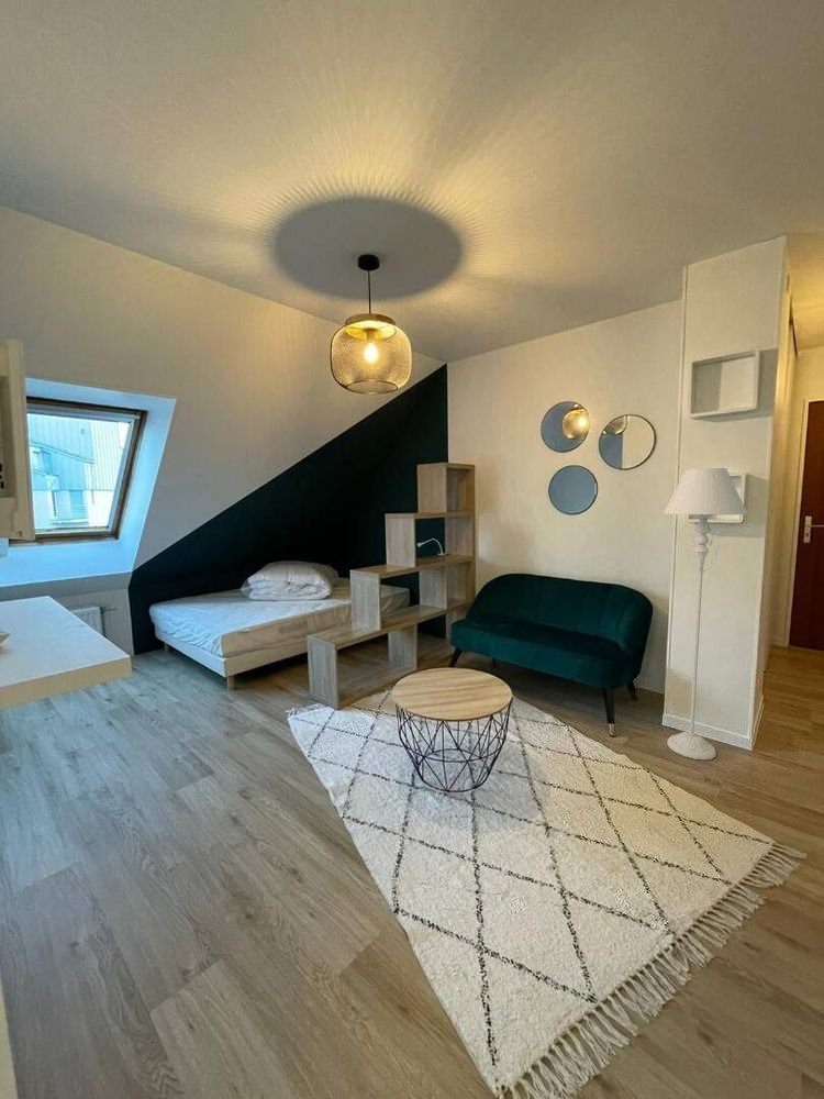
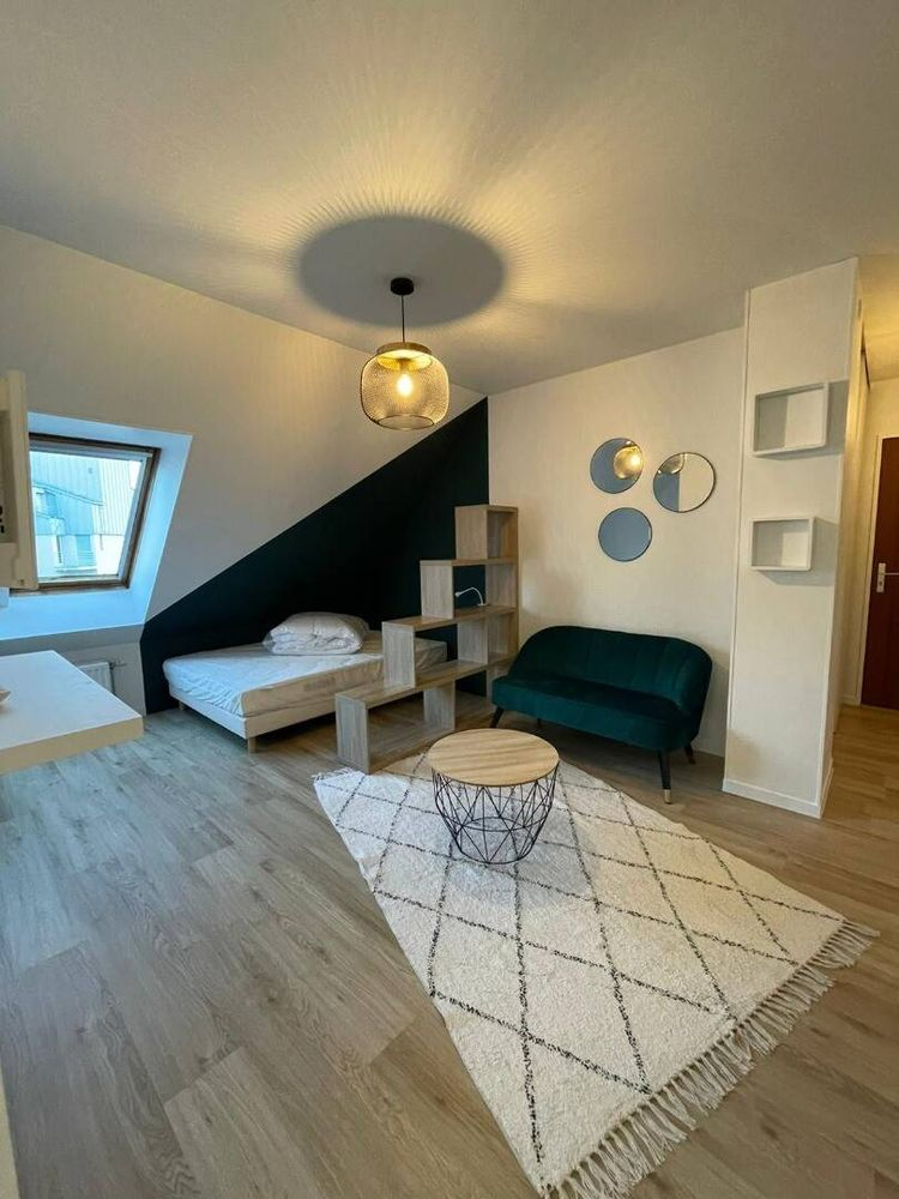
- floor lamp [662,467,748,762]
